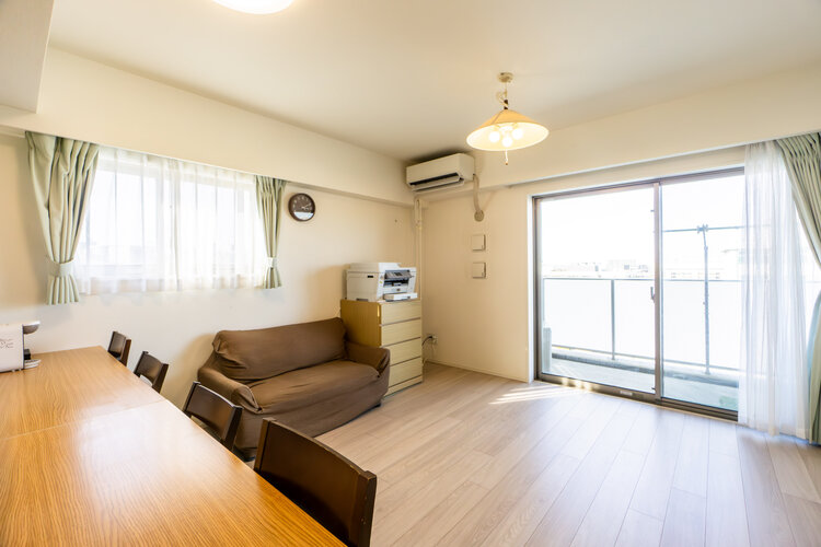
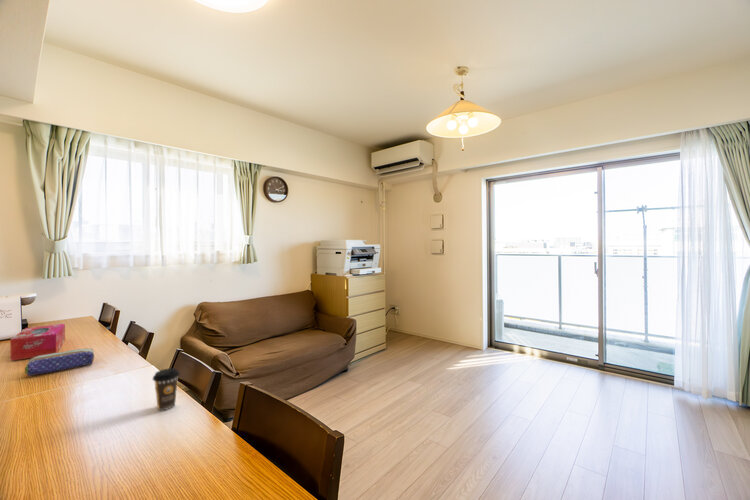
+ pencil case [24,348,95,377]
+ tissue box [9,323,66,362]
+ coffee cup [152,367,180,411]
